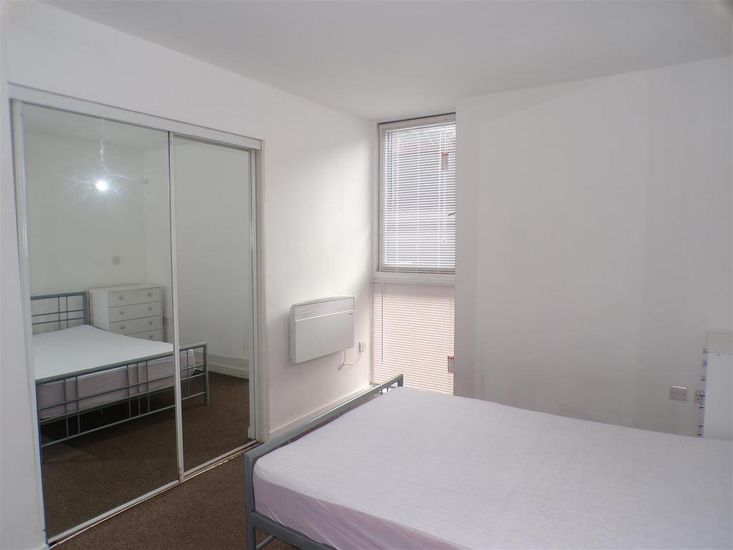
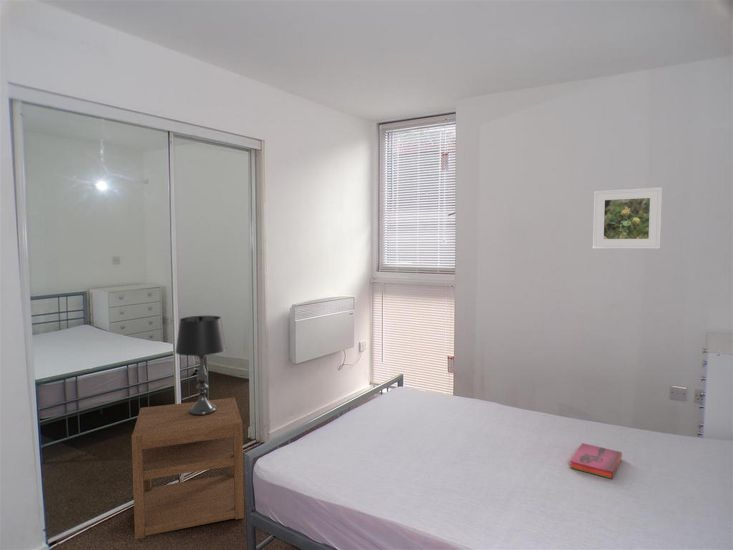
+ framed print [592,186,663,250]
+ hardback book [569,442,623,480]
+ table lamp [174,315,228,416]
+ nightstand [131,397,245,540]
